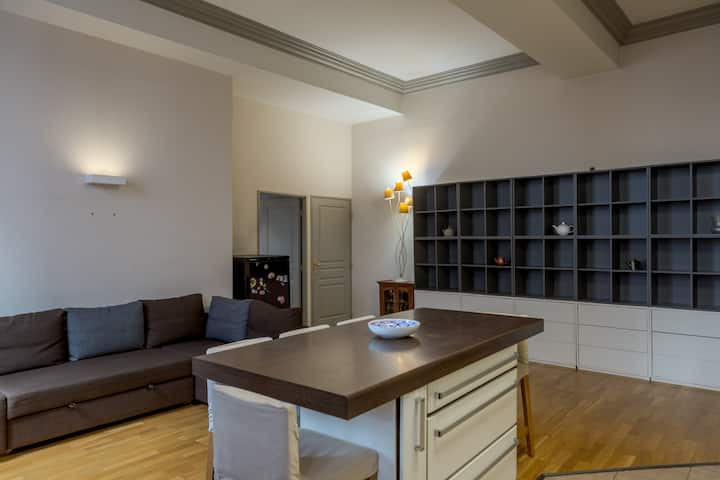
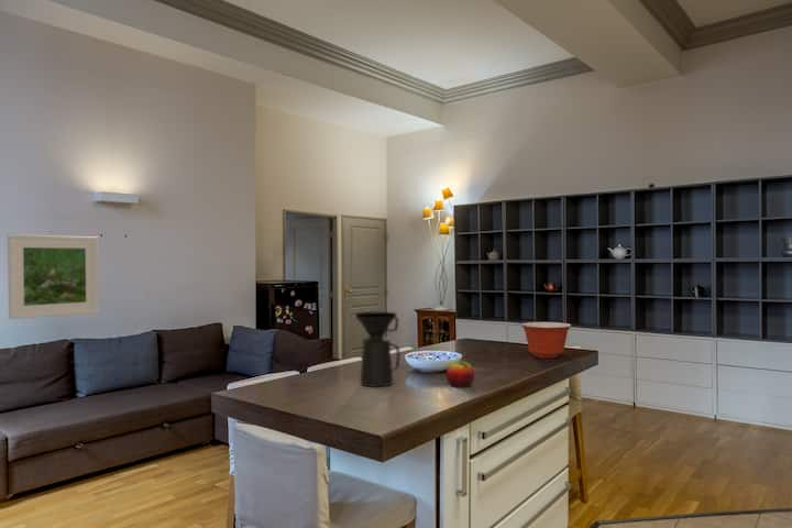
+ fruit [446,360,475,388]
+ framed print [7,233,100,320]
+ coffee maker [354,311,400,388]
+ mixing bowl [520,321,572,359]
